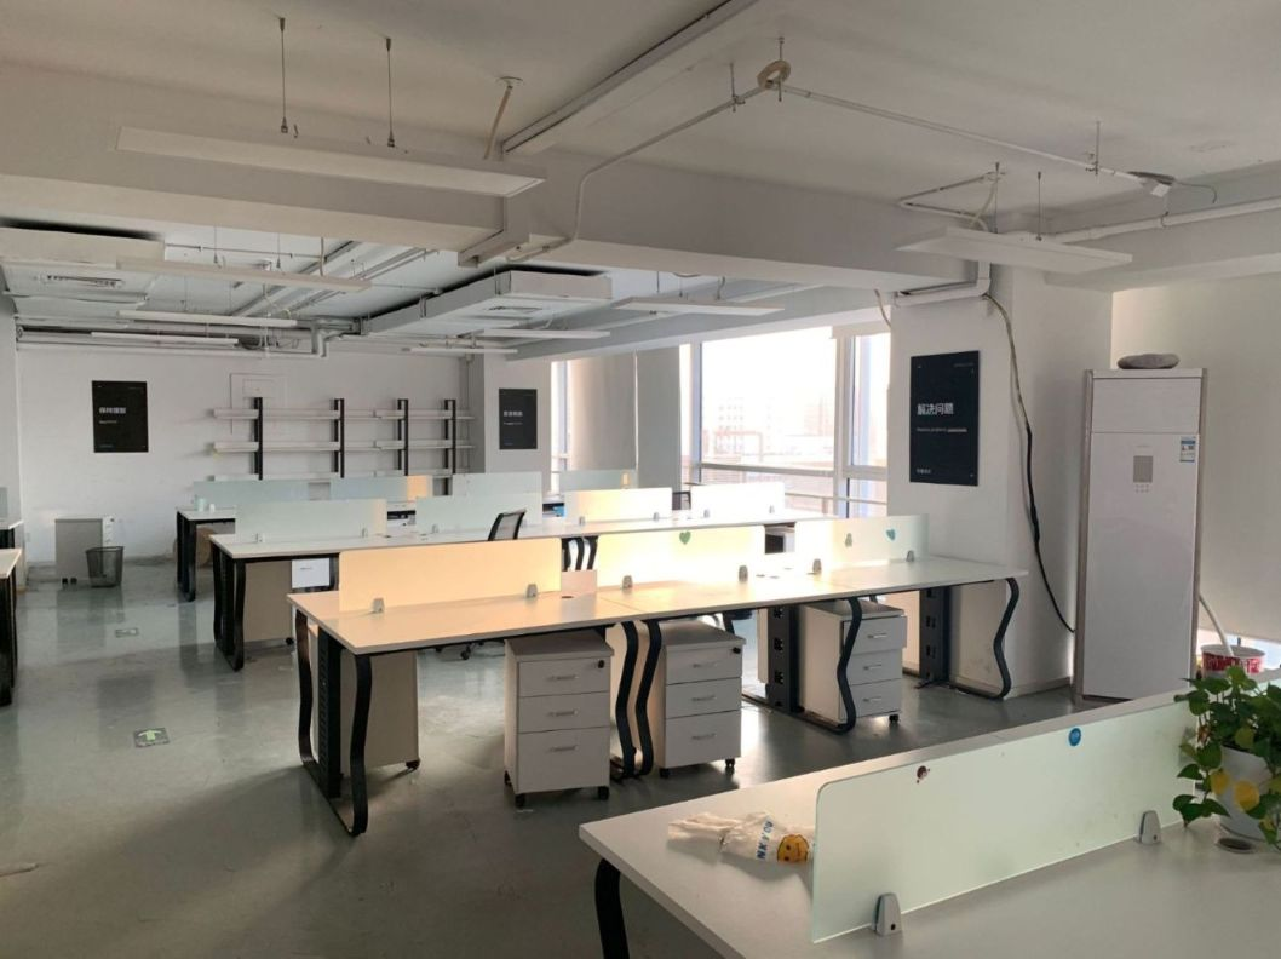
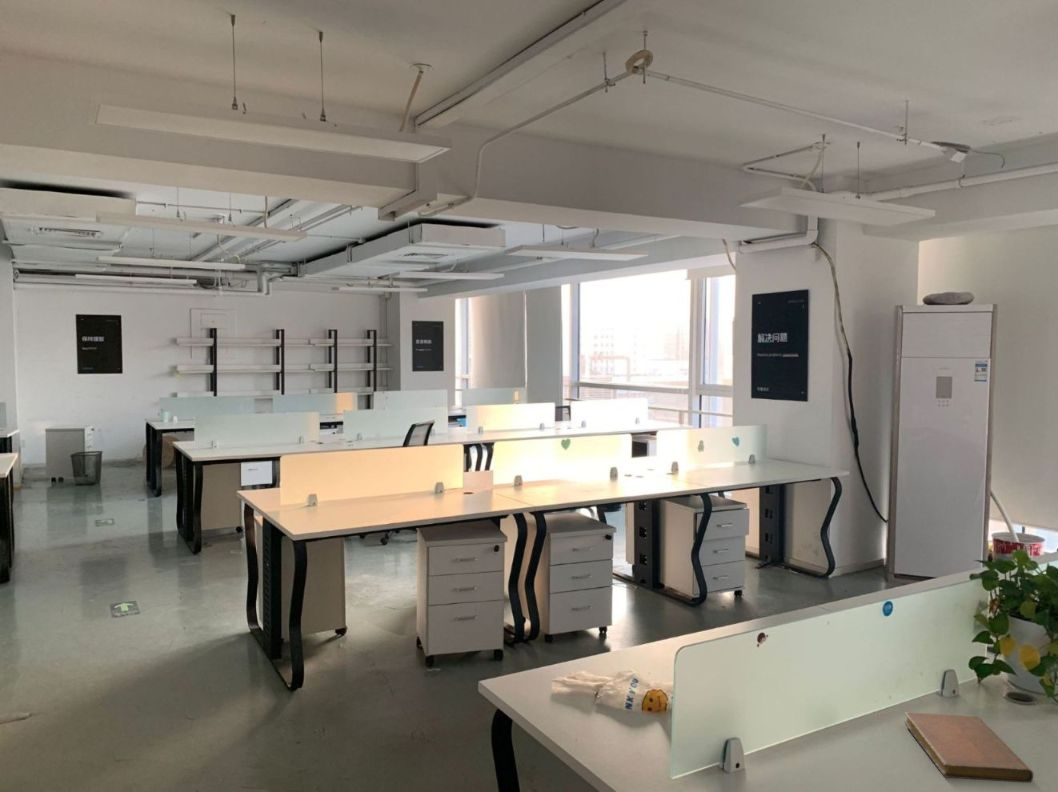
+ notebook [903,711,1034,784]
